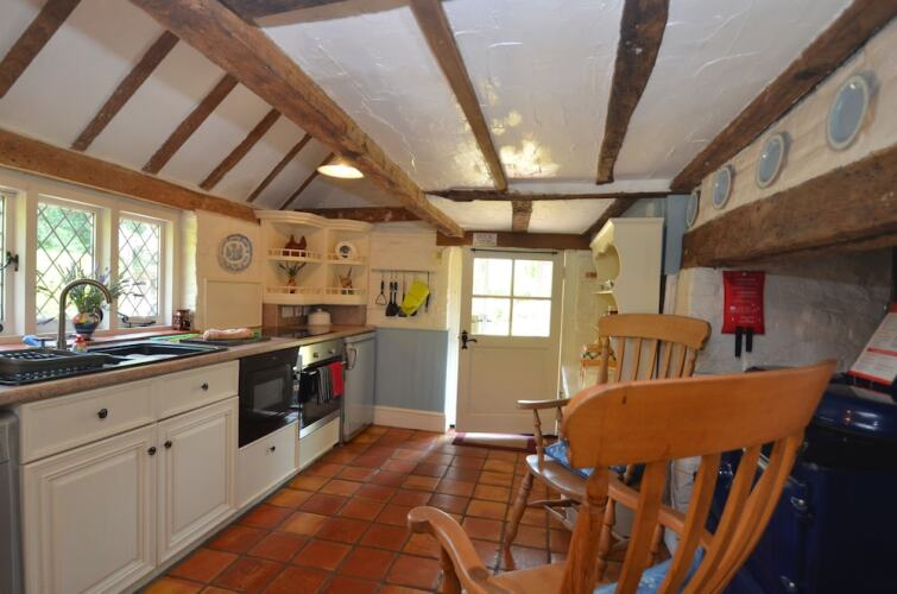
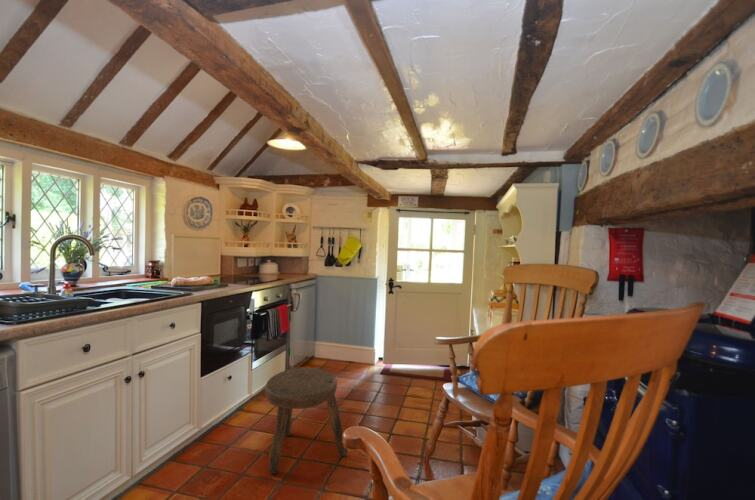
+ stool [264,366,348,475]
